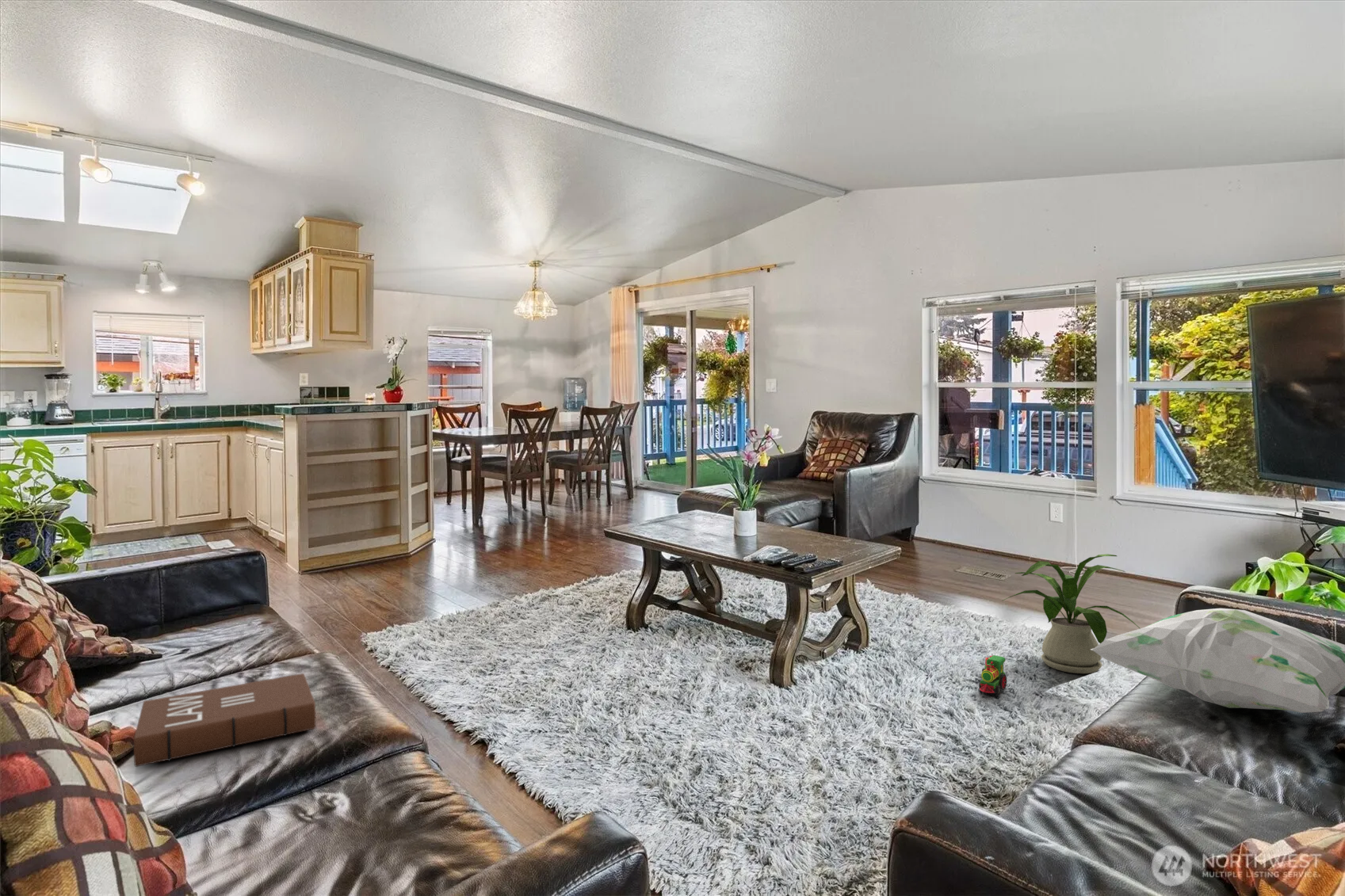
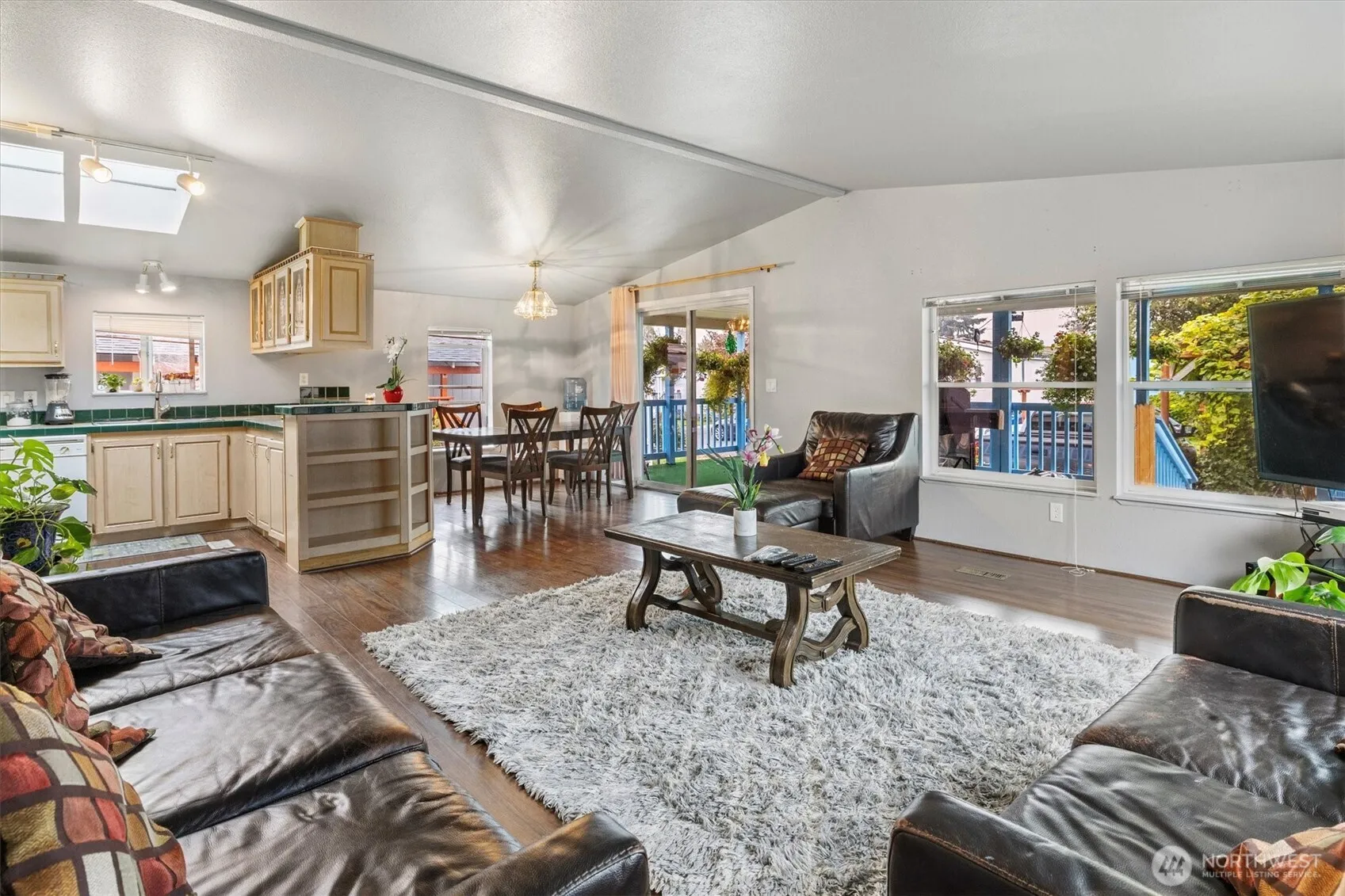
- house plant [1002,553,1141,674]
- decorative pillow [1091,608,1345,714]
- toy train [978,654,1007,695]
- book [133,673,316,768]
